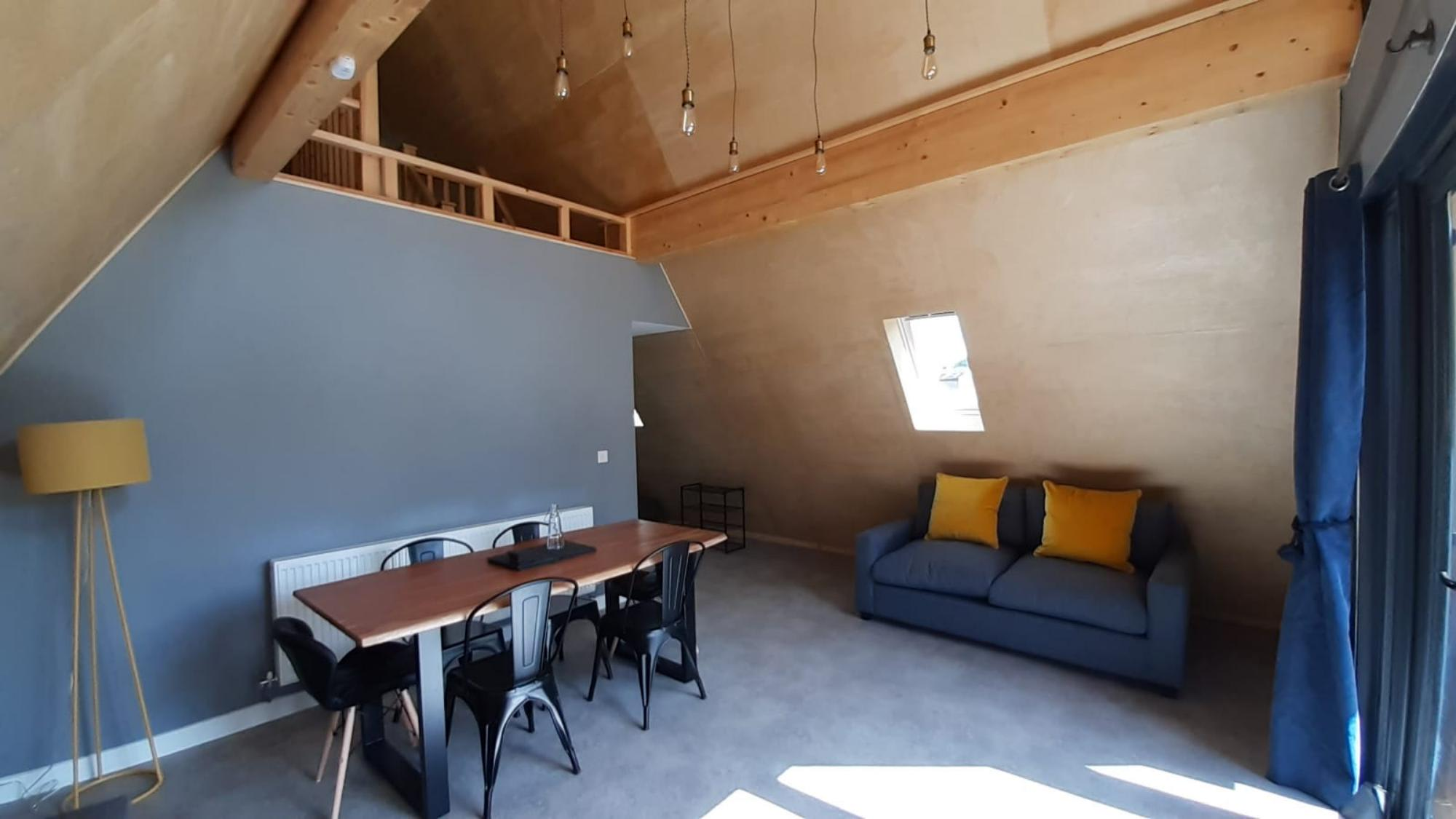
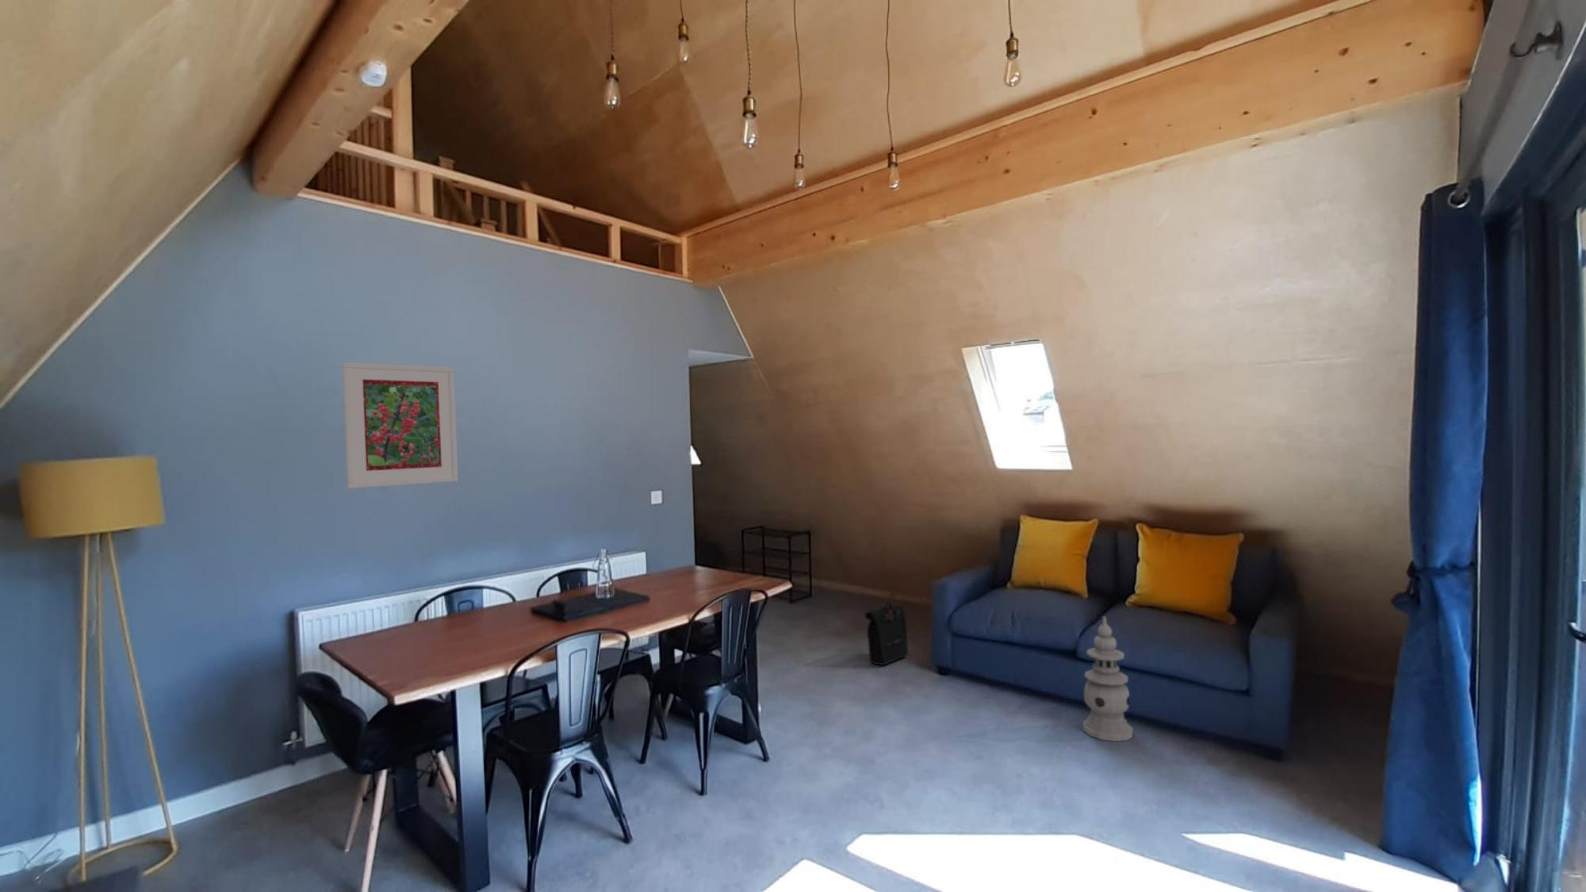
+ backpack [865,601,908,667]
+ lantern [1083,616,1133,742]
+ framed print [342,362,460,489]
